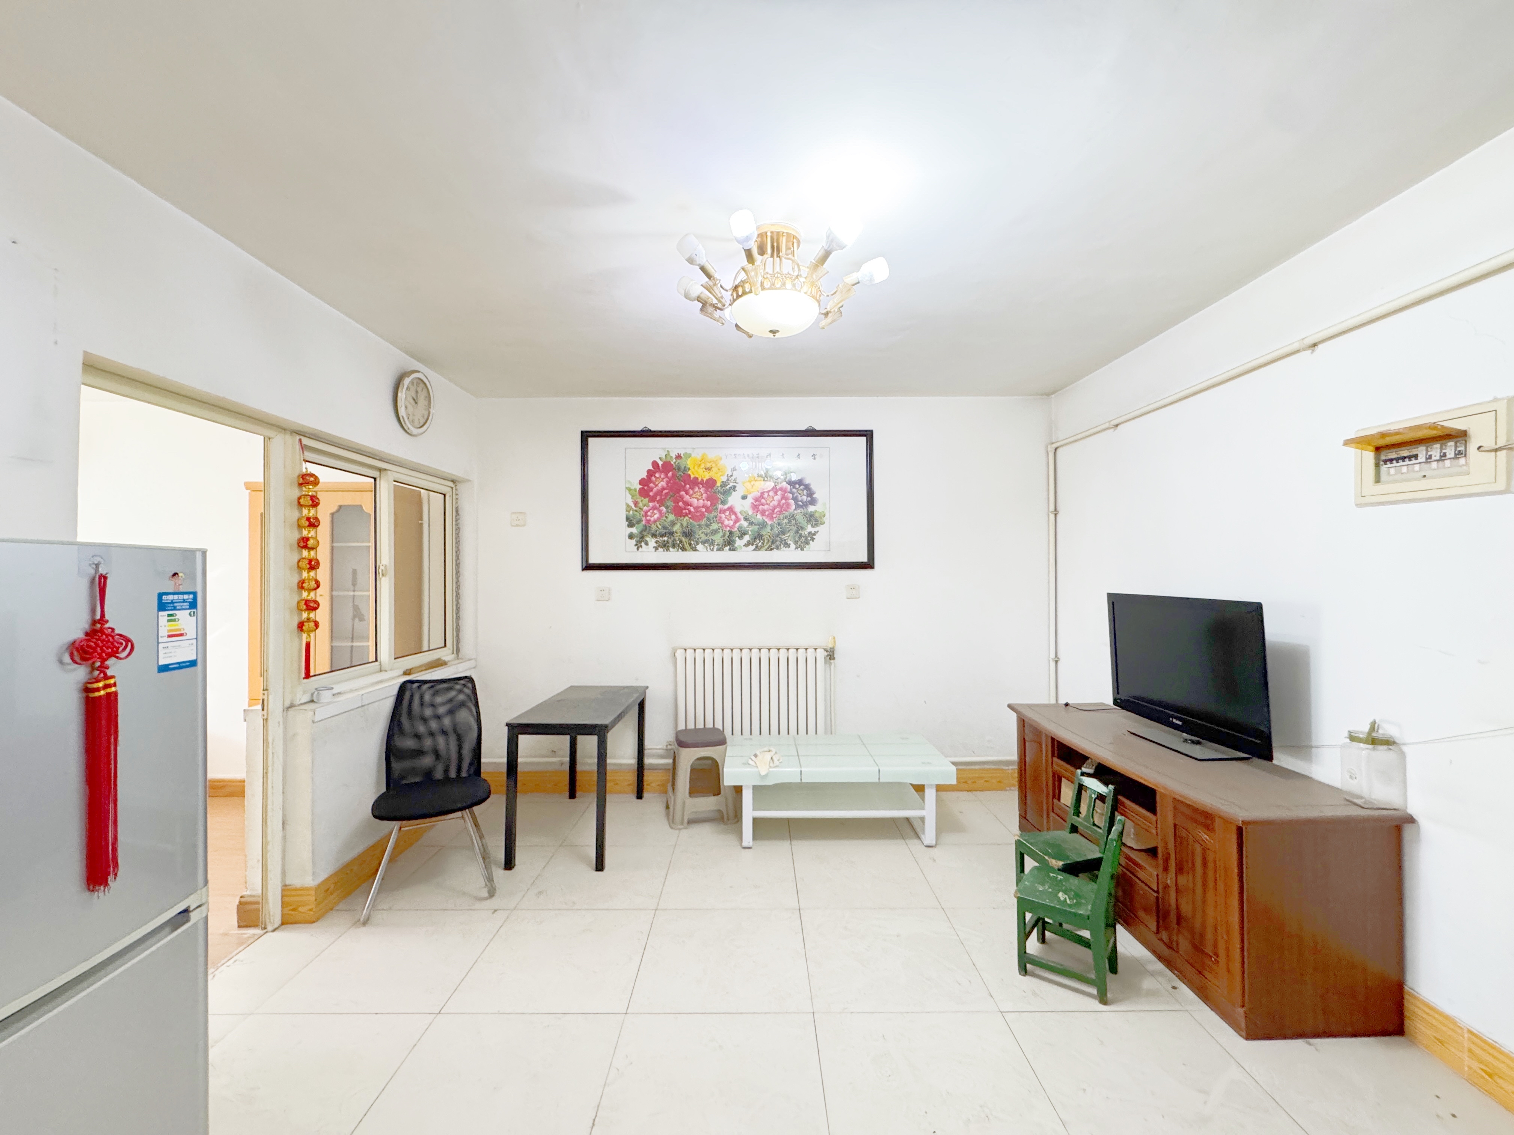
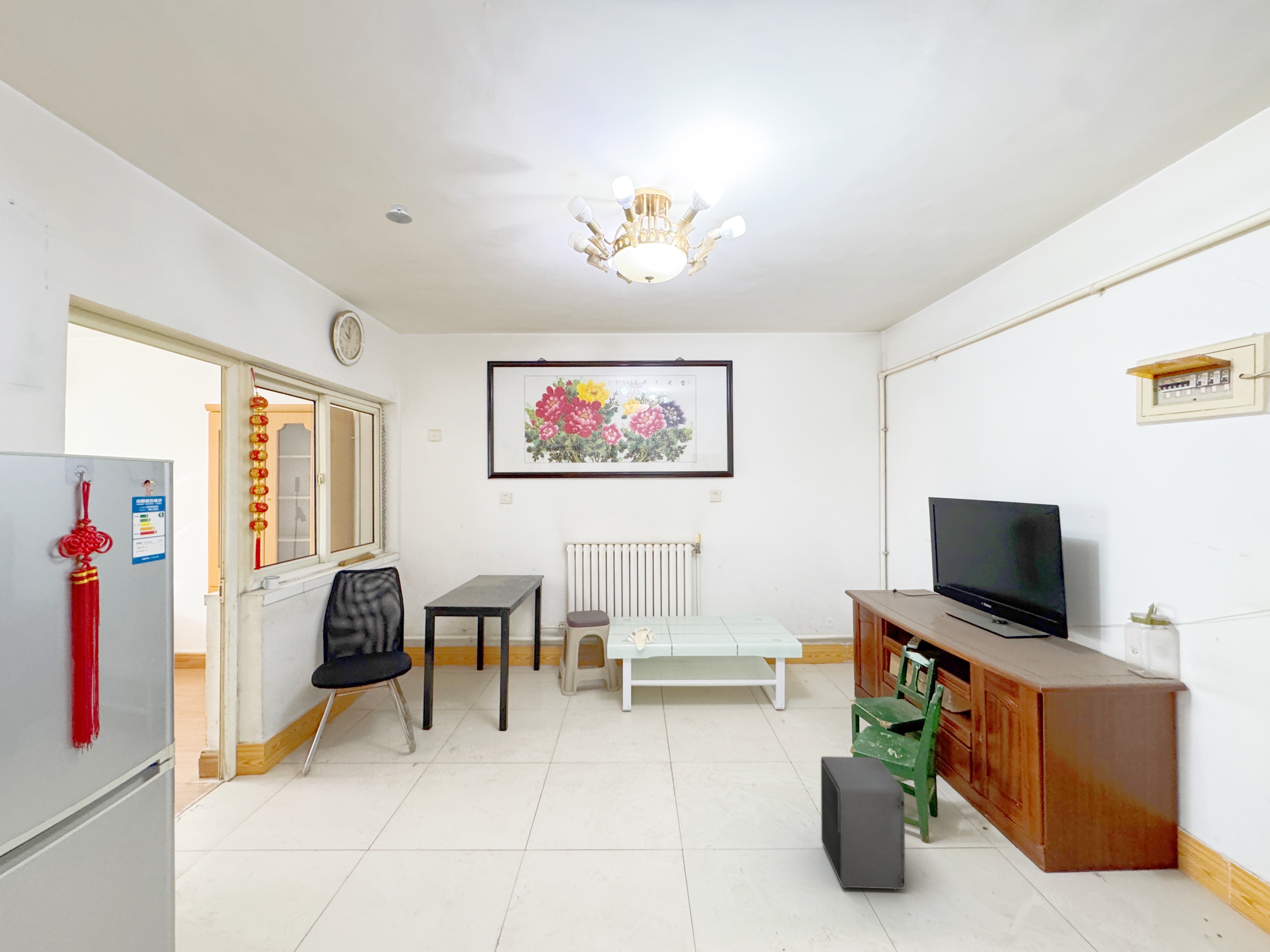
+ speaker [821,756,906,890]
+ recessed light [385,203,413,224]
